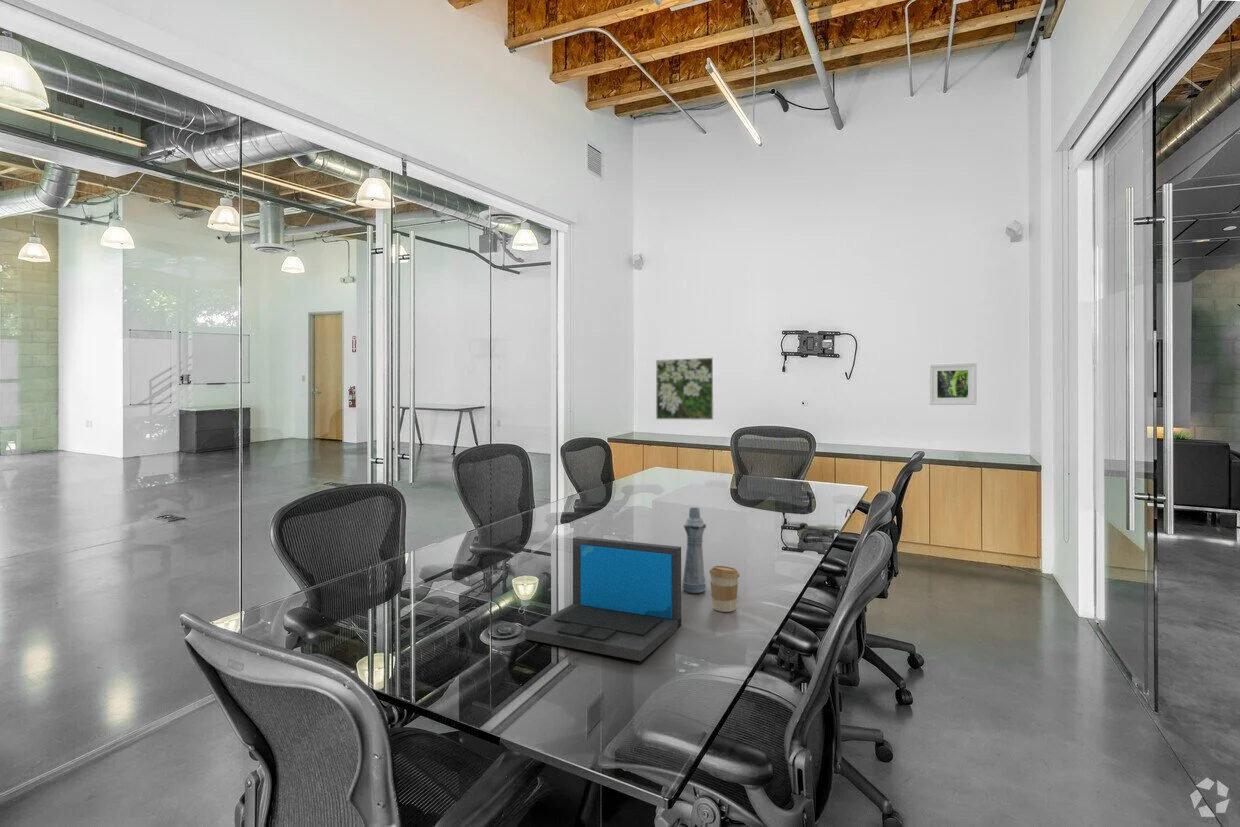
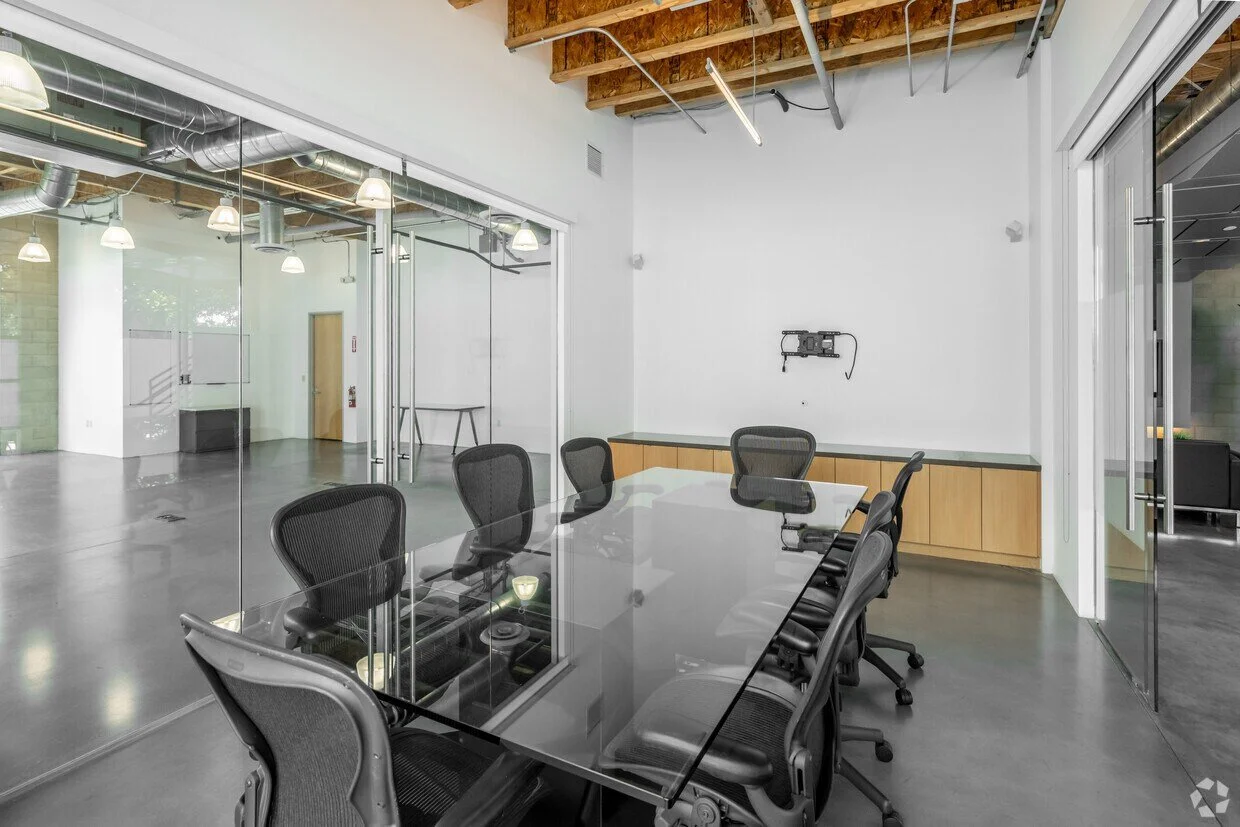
- bottle [681,506,707,594]
- laptop [524,535,682,662]
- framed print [928,362,978,406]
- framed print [655,357,715,421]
- coffee cup [708,565,741,613]
